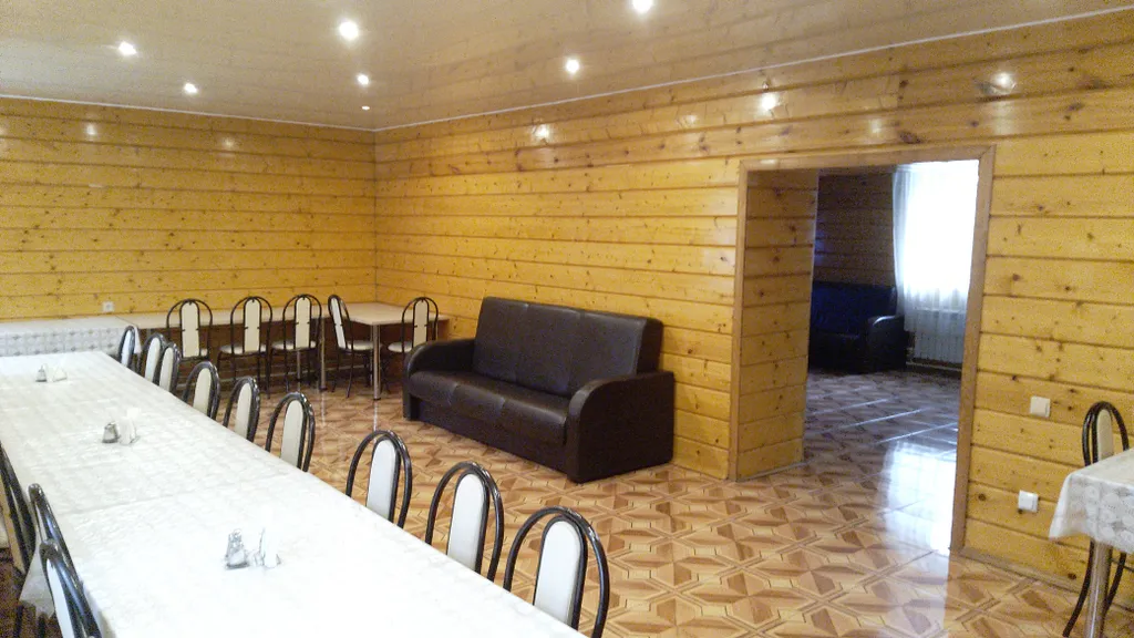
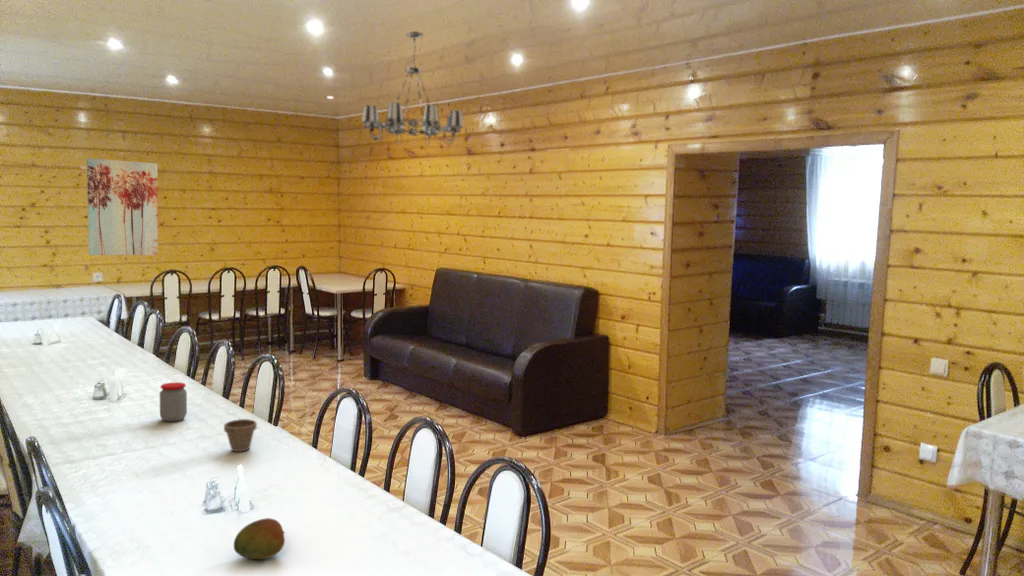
+ flower pot [223,418,258,453]
+ jar [159,381,188,423]
+ chandelier [361,30,464,148]
+ fruit [233,517,286,560]
+ wall art [86,157,159,256]
